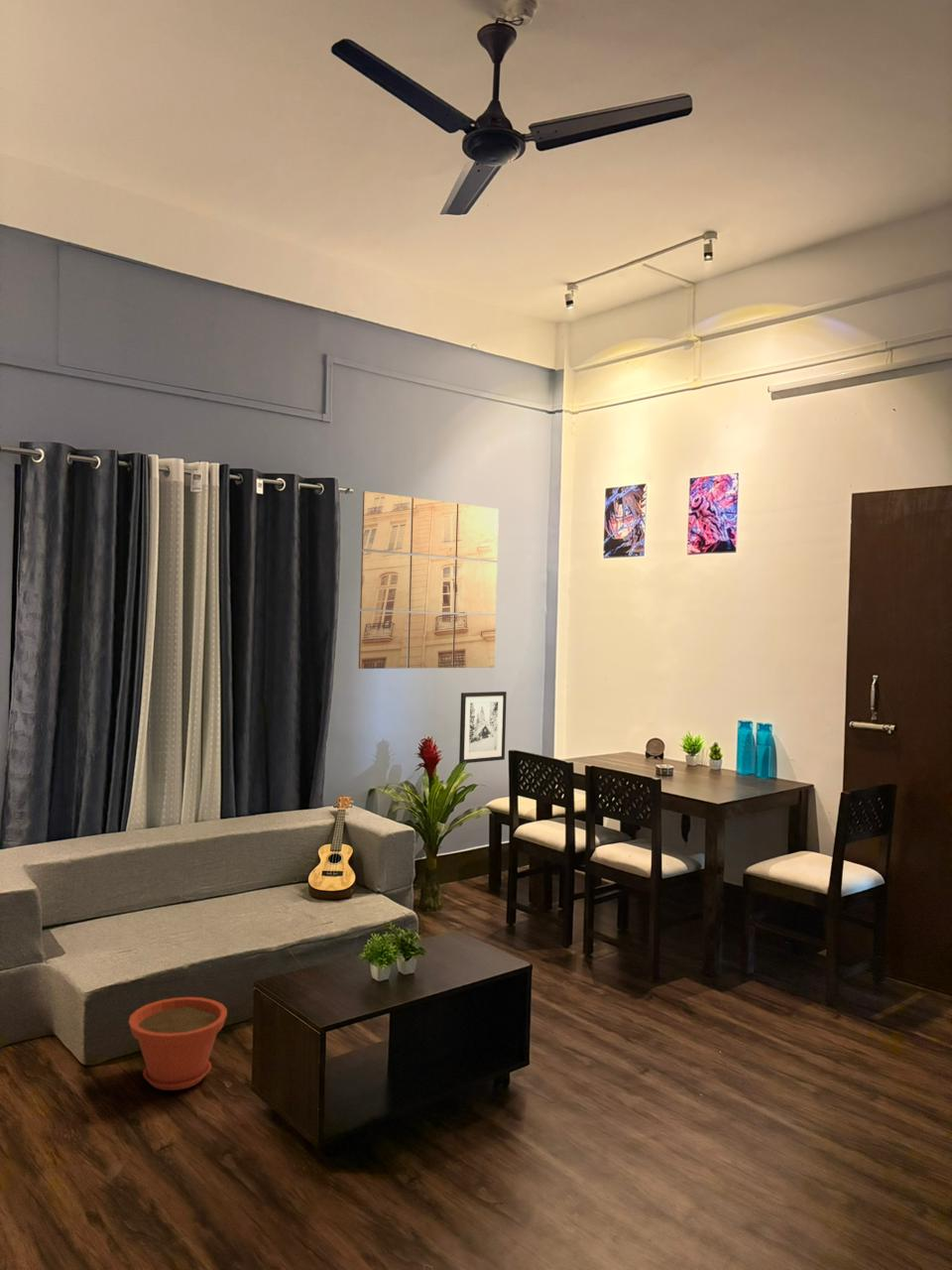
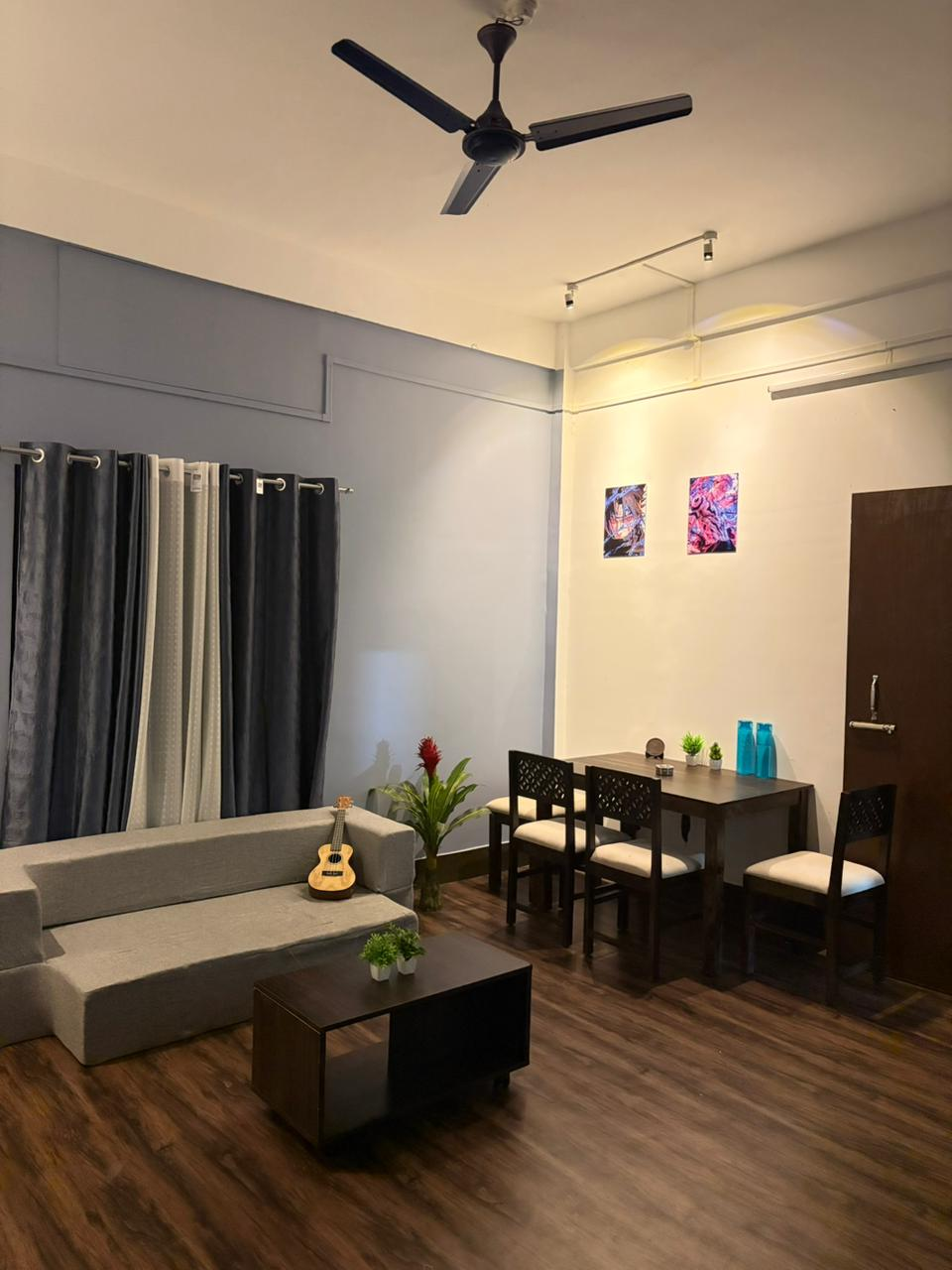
- plant pot [128,996,228,1091]
- wall art [458,691,508,764]
- wall art [358,490,500,670]
